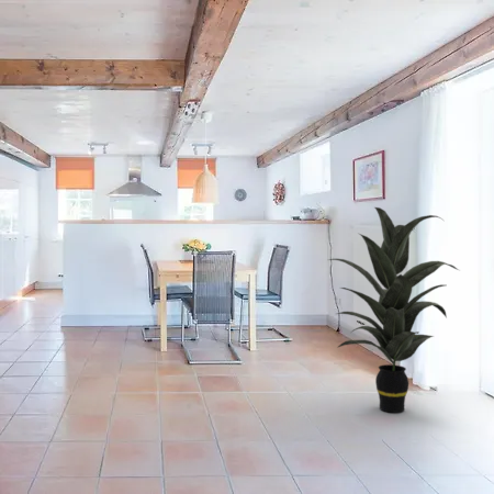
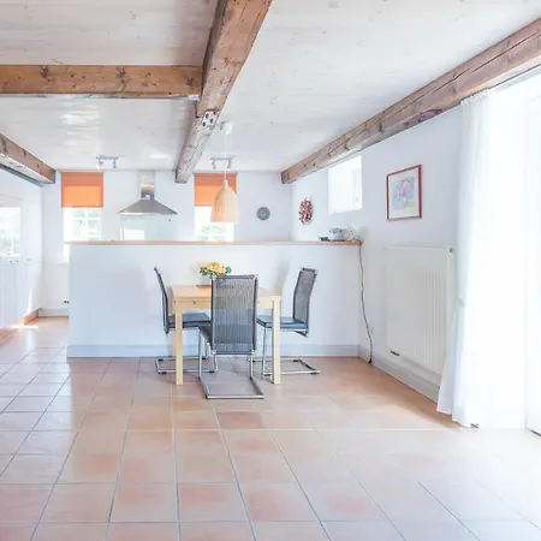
- indoor plant [328,206,460,414]
